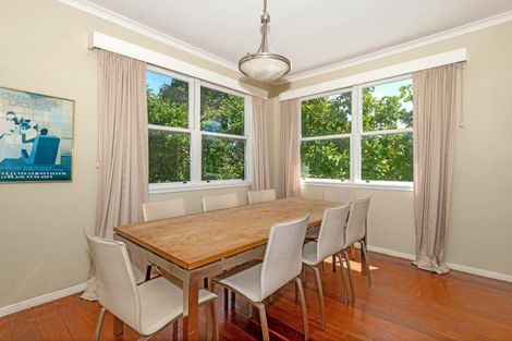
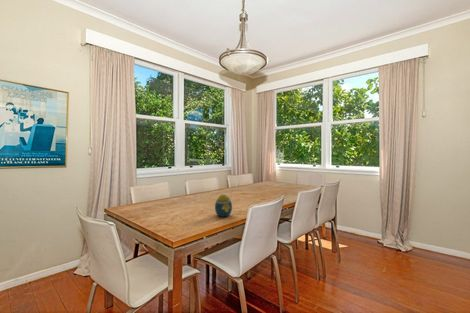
+ decorative egg [214,193,233,218]
